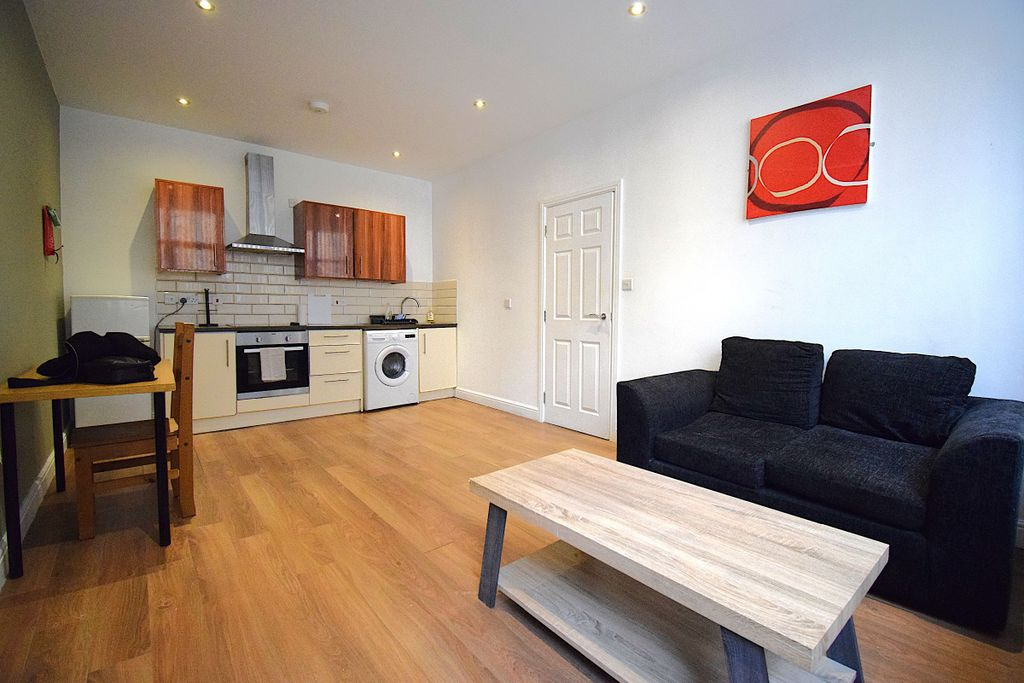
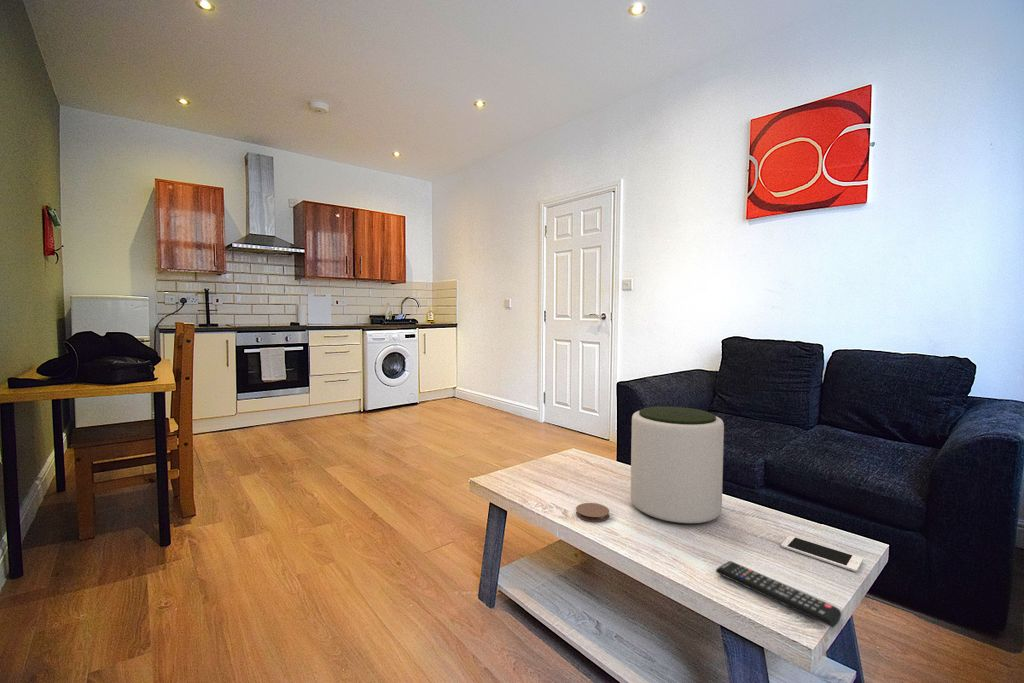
+ coaster [575,502,610,523]
+ plant pot [630,405,725,525]
+ remote control [715,560,842,629]
+ cell phone [780,535,864,573]
